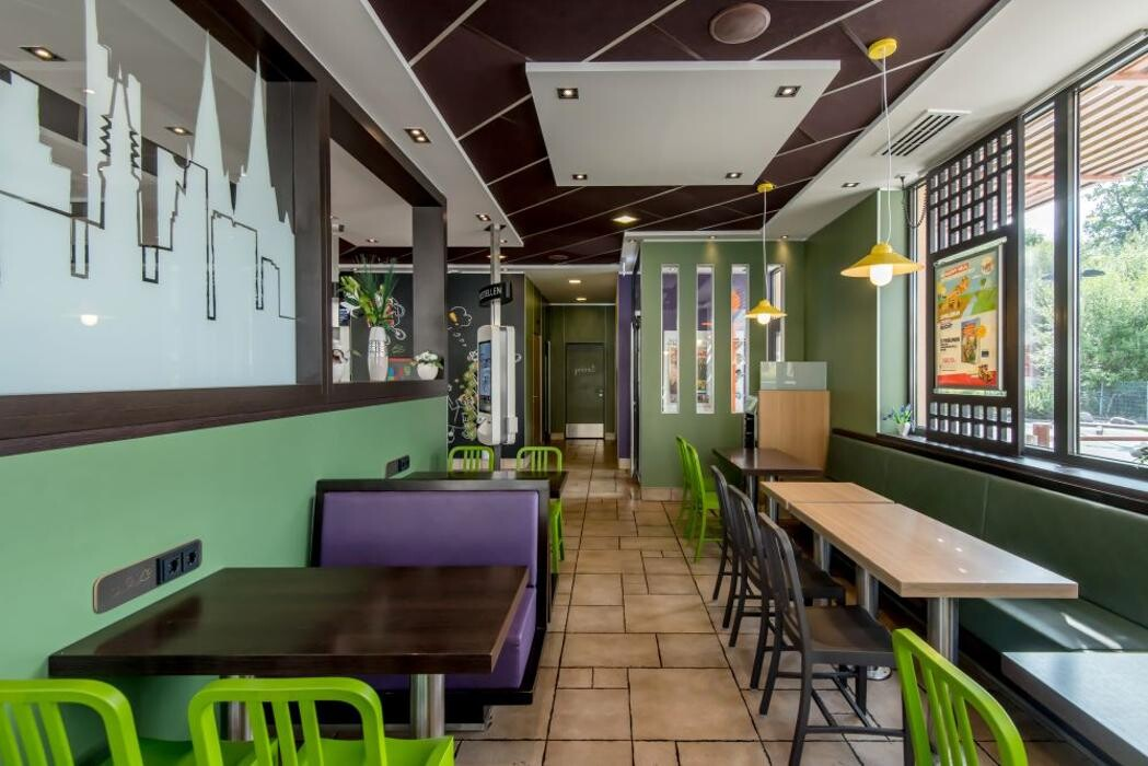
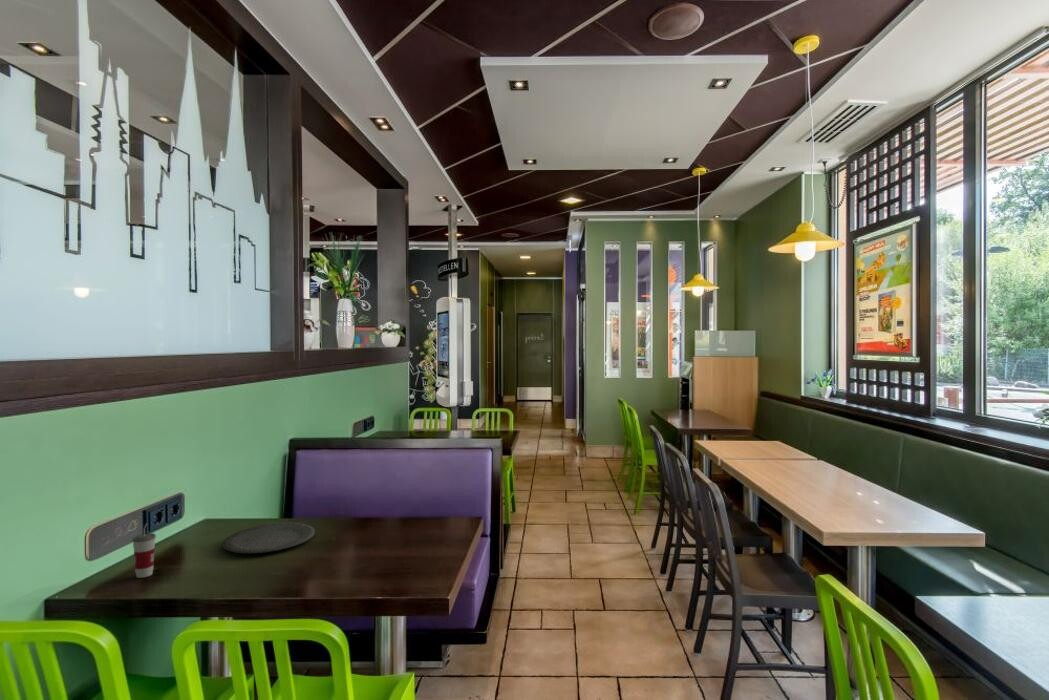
+ cup [131,522,157,579]
+ plate [222,522,316,554]
